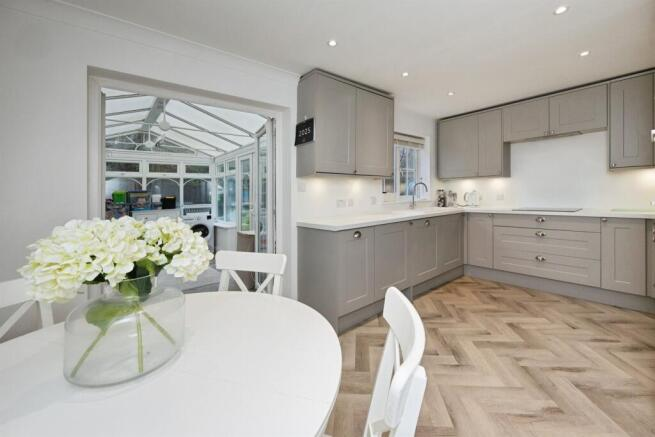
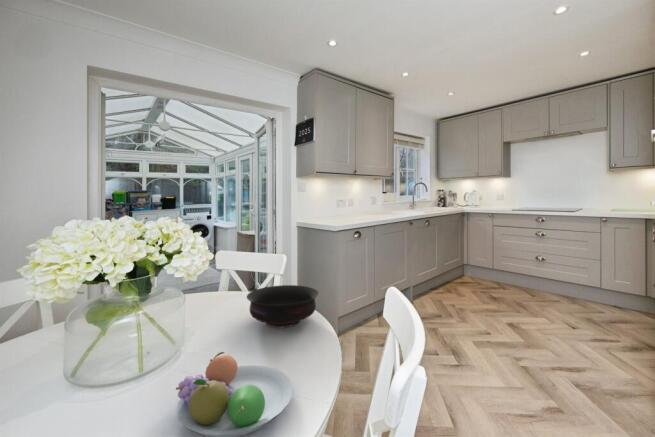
+ bowl [246,284,319,329]
+ fruit bowl [175,351,294,437]
